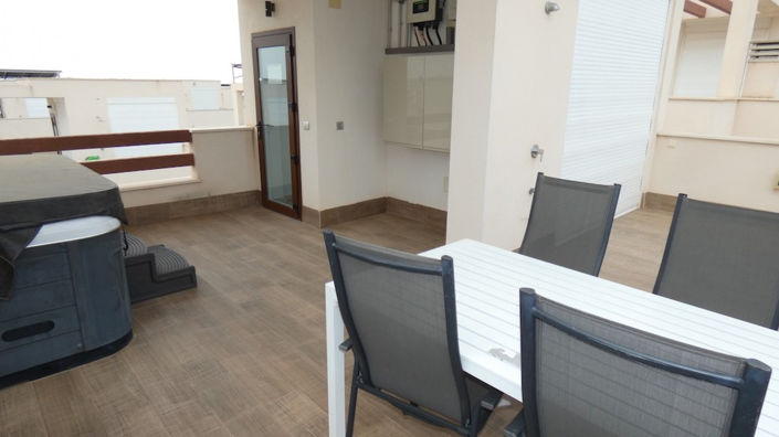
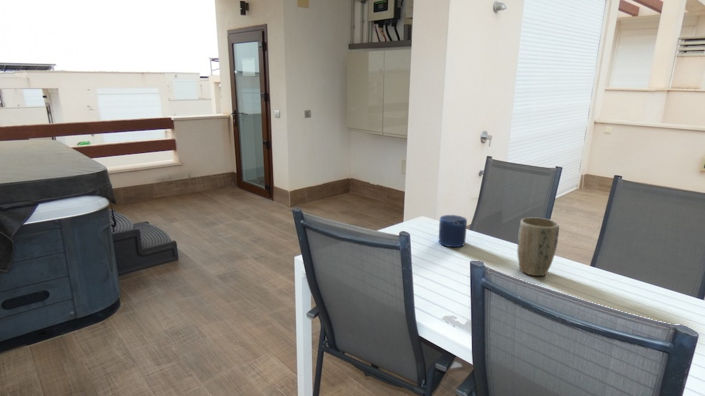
+ candle [438,214,468,248]
+ plant pot [516,216,560,277]
